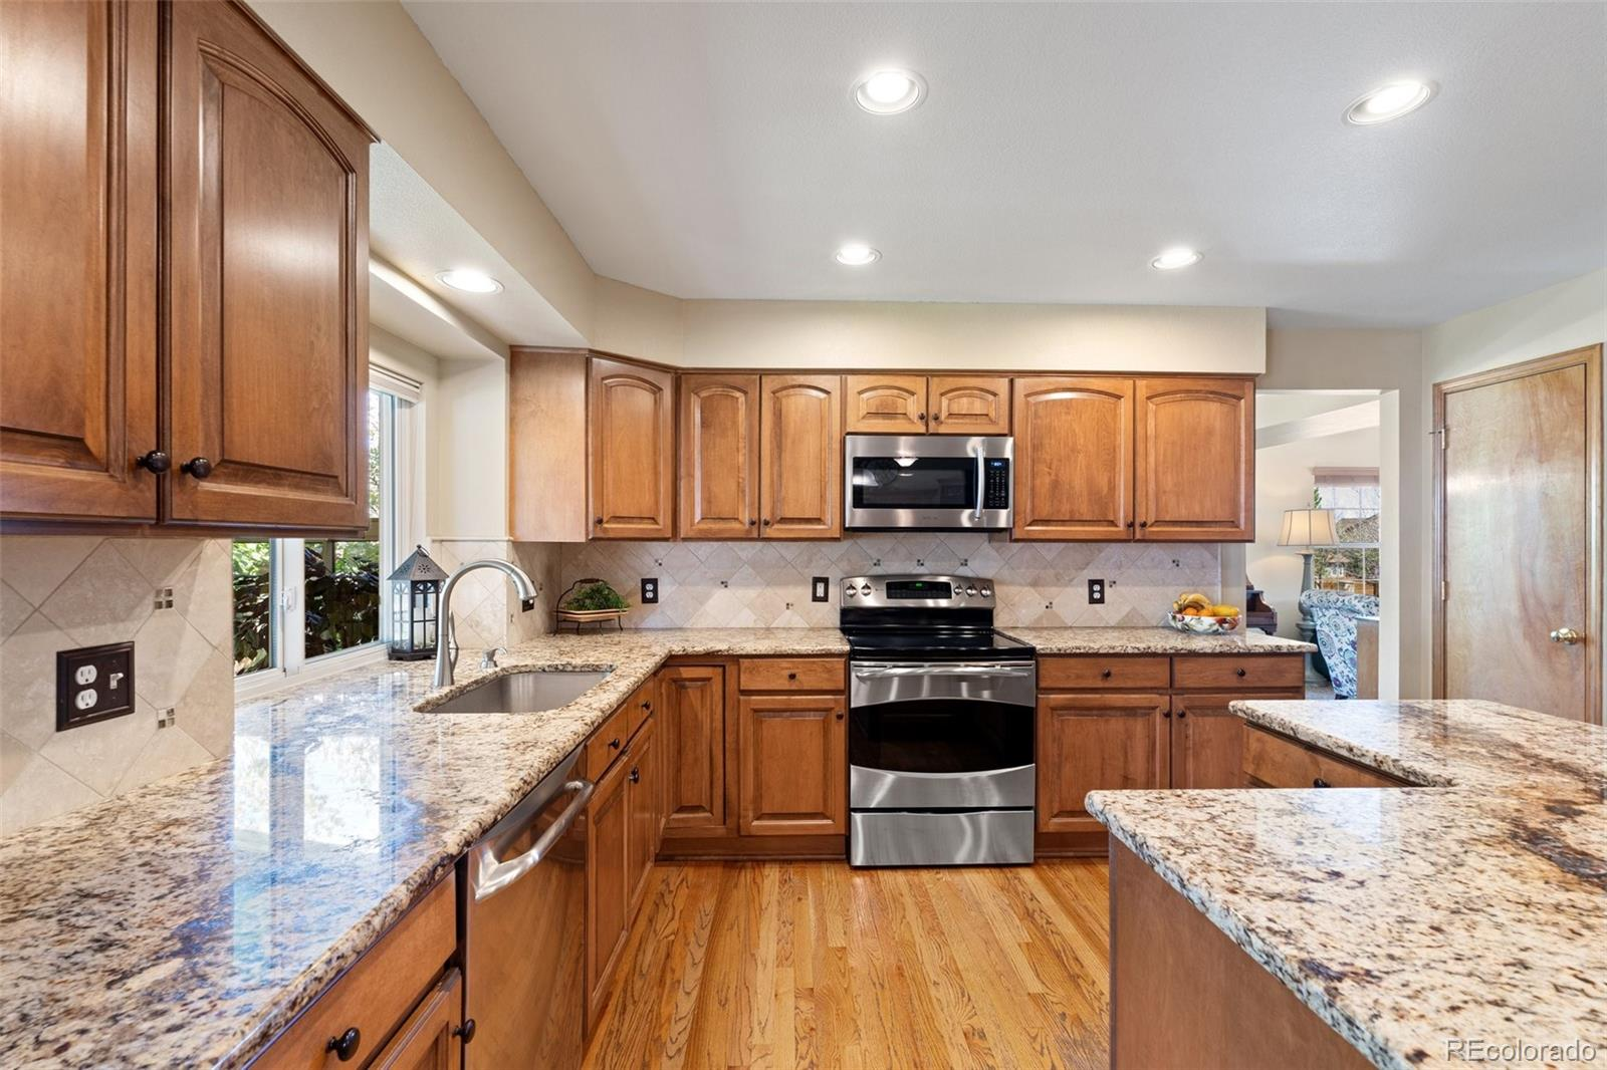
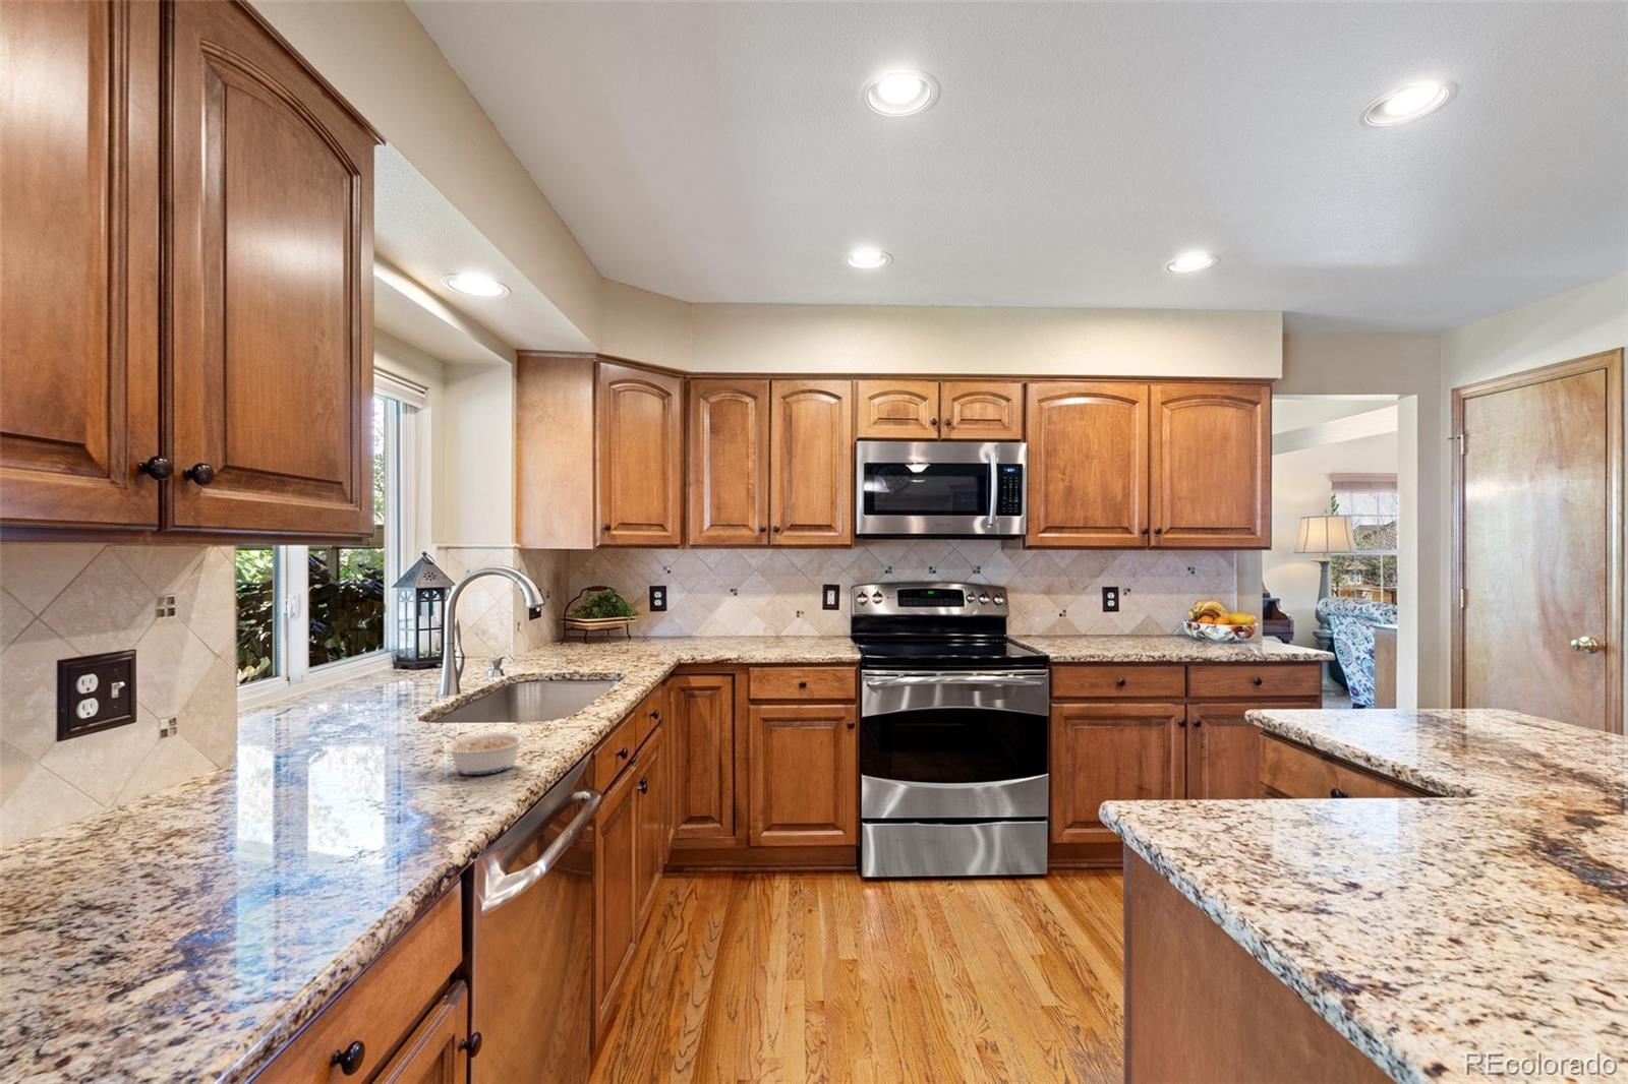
+ legume [438,732,527,775]
